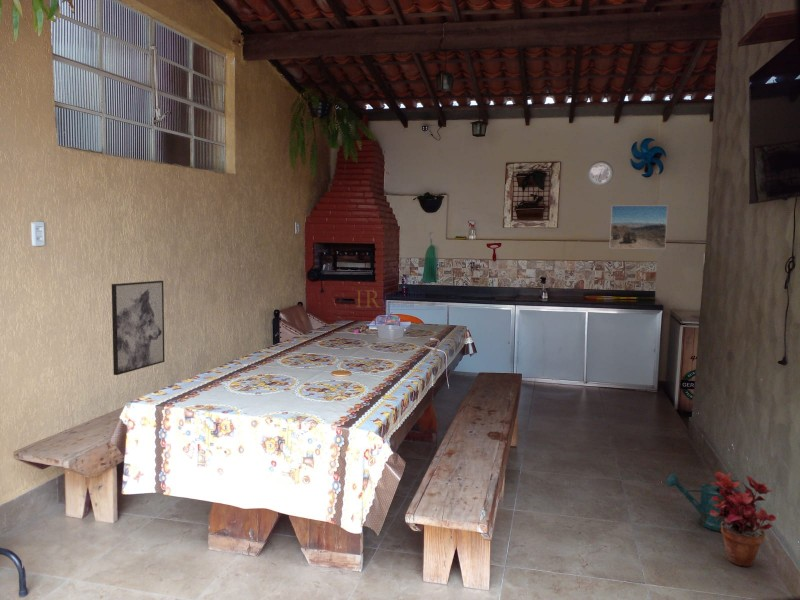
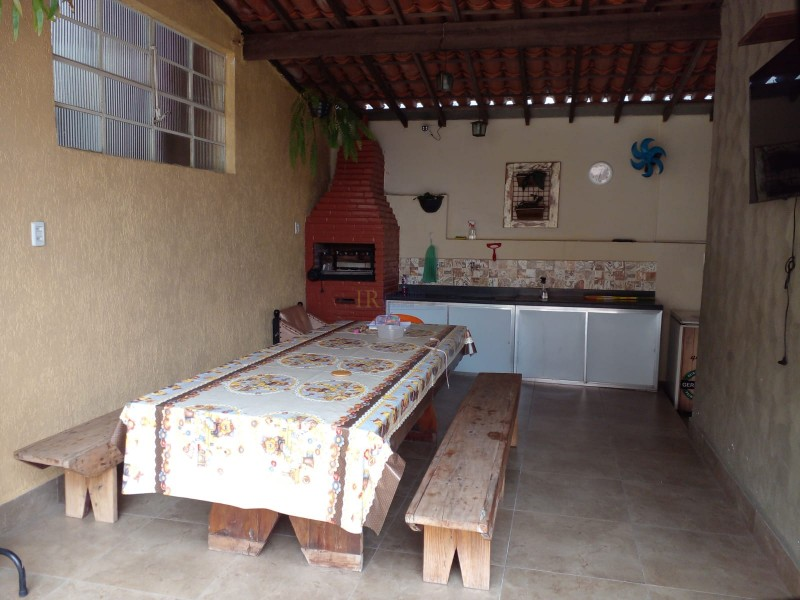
- watering can [665,472,747,533]
- wall art [111,280,166,376]
- potted plant [709,471,777,568]
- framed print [608,204,669,250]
